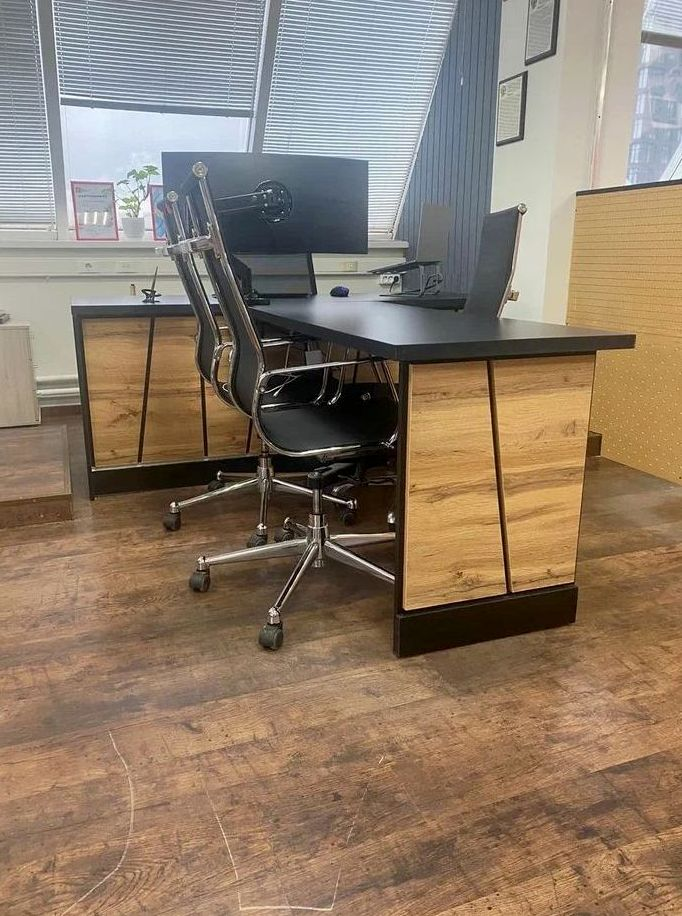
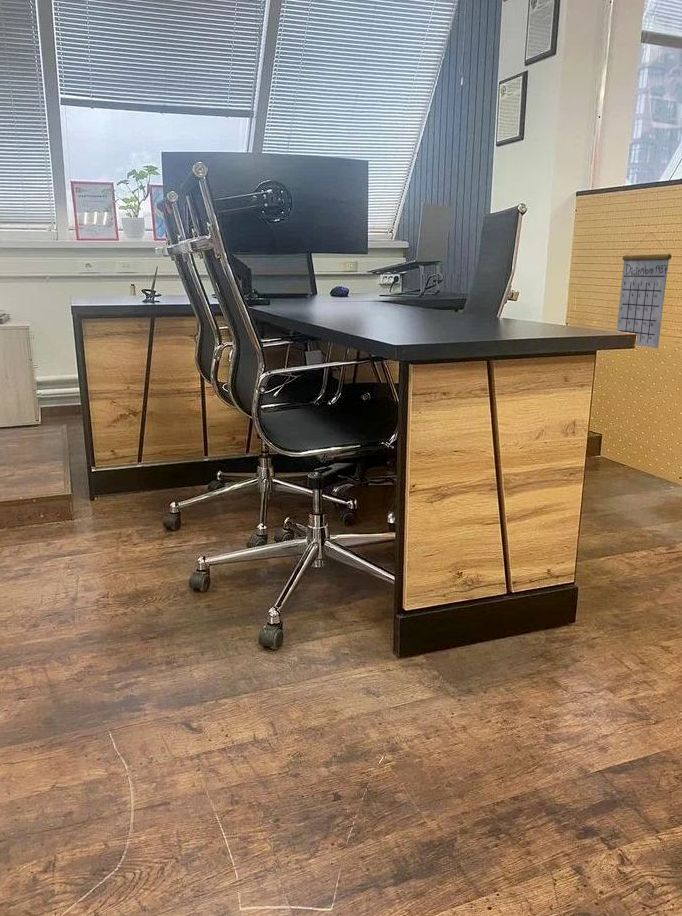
+ calendar [616,232,672,349]
